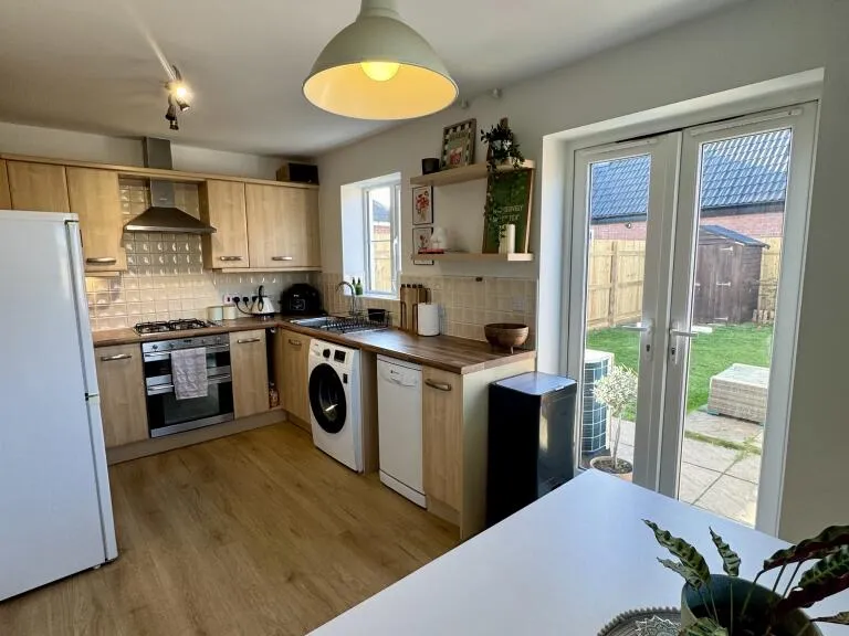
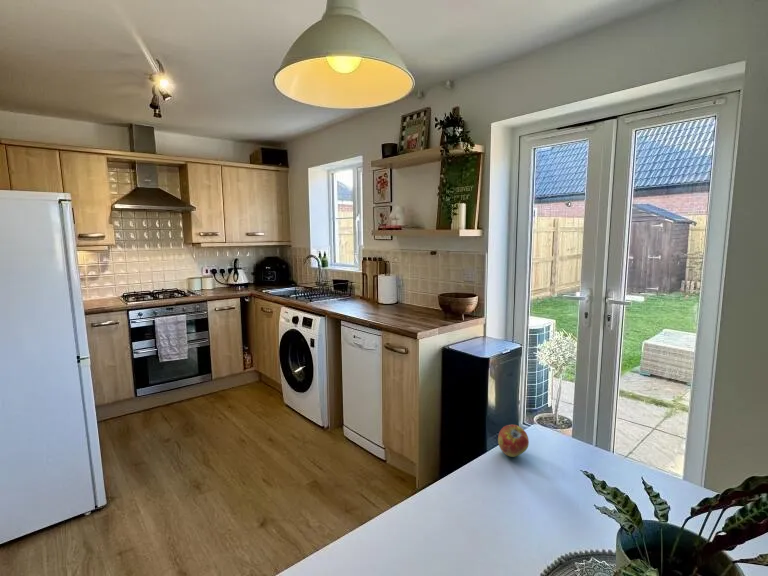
+ fruit [497,424,530,458]
